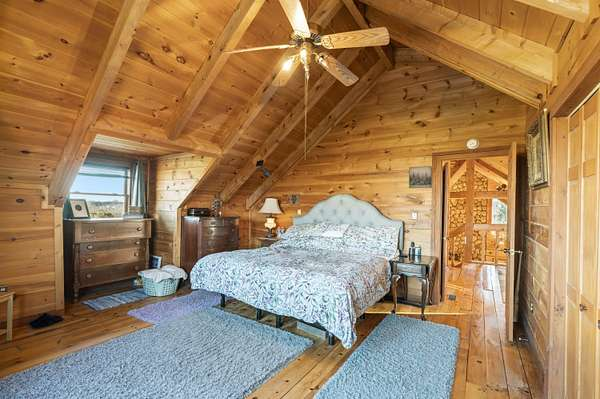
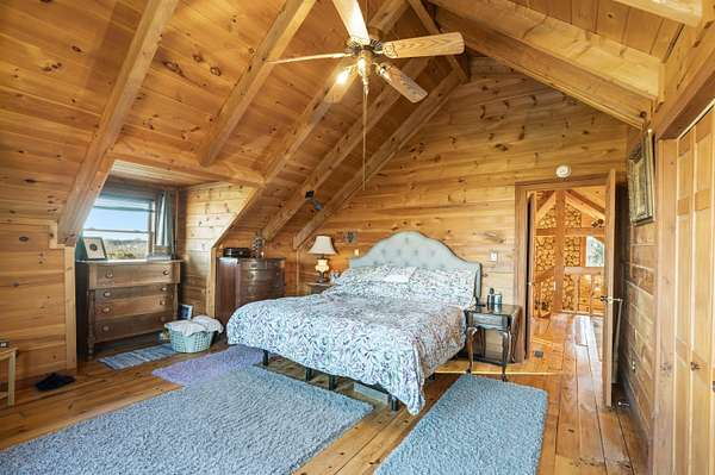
- wall art [408,165,433,189]
